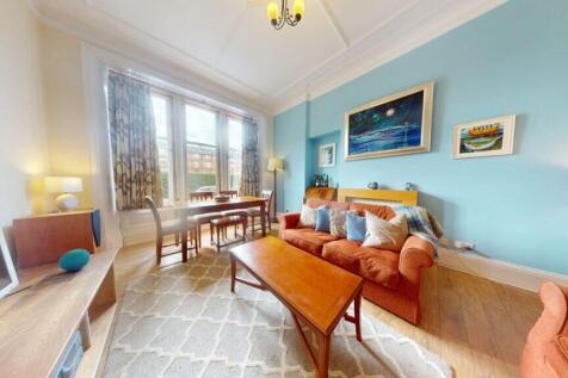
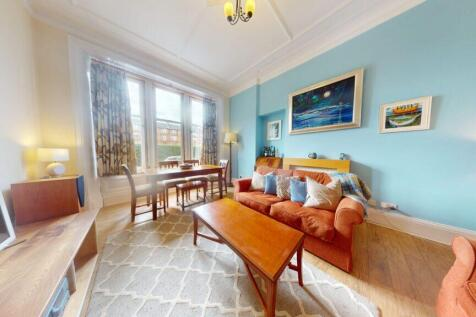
- decorative orb [57,248,92,272]
